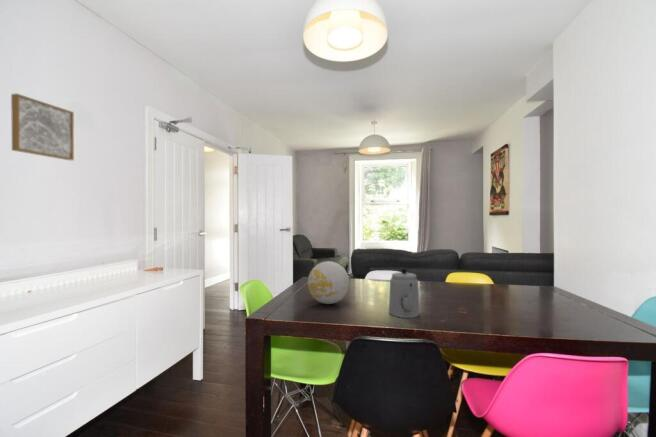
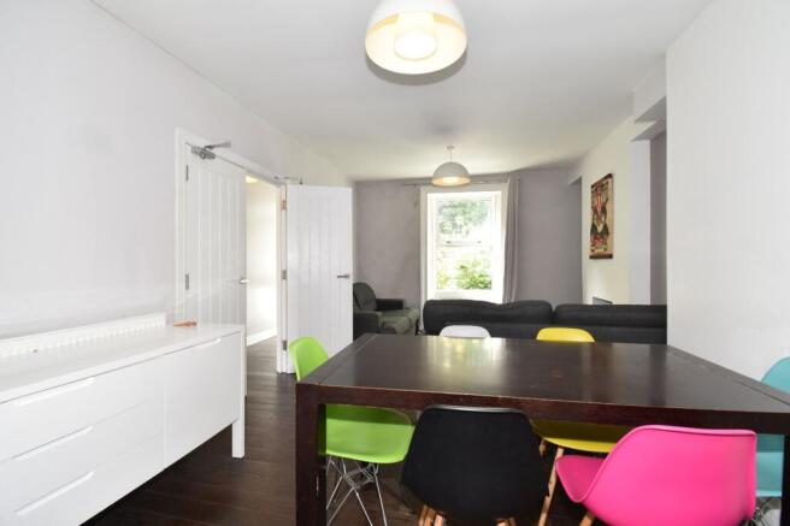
- decorative ball [307,260,350,305]
- wall art [10,92,75,161]
- teapot [388,267,421,319]
